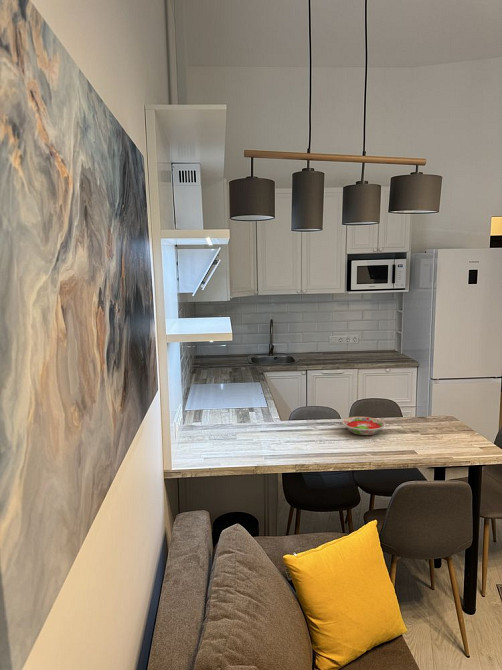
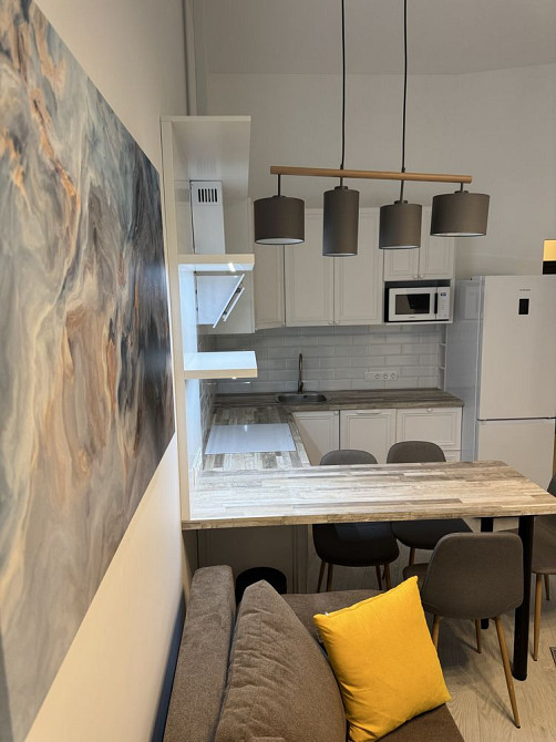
- bowl [341,416,386,436]
